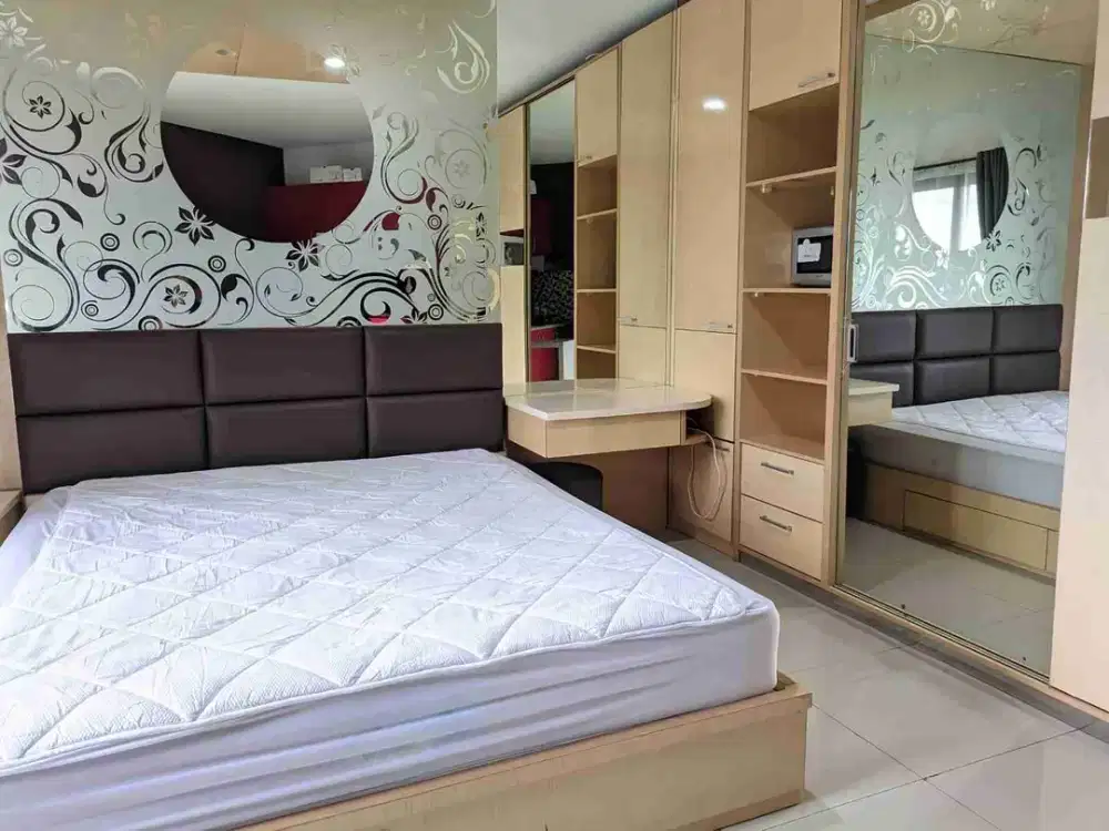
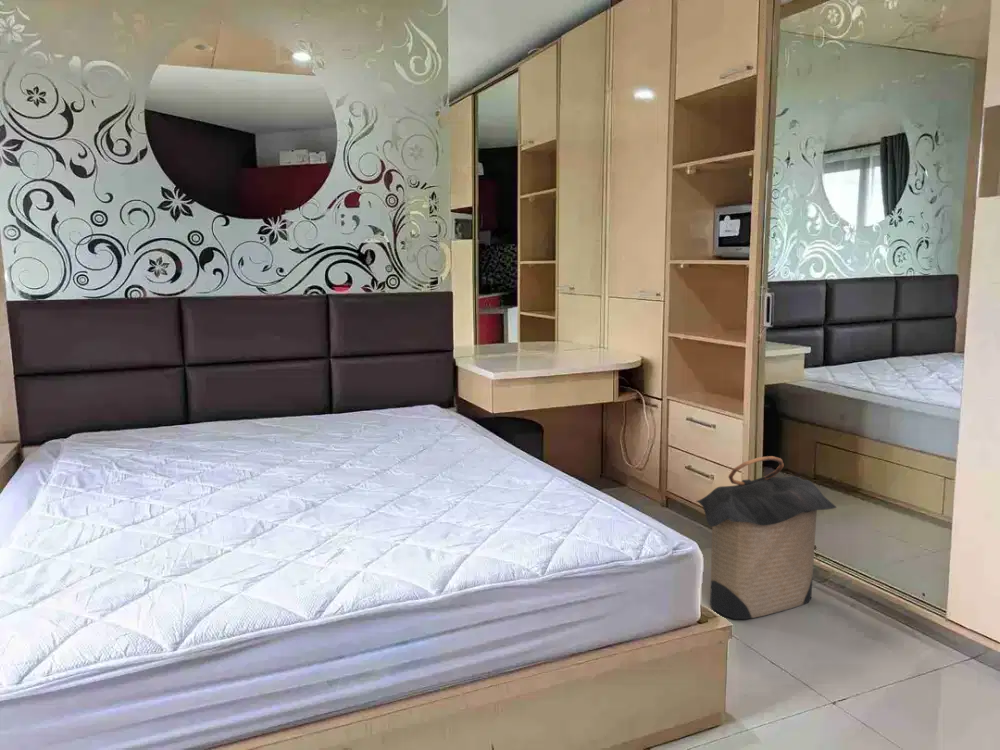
+ laundry hamper [695,455,837,620]
